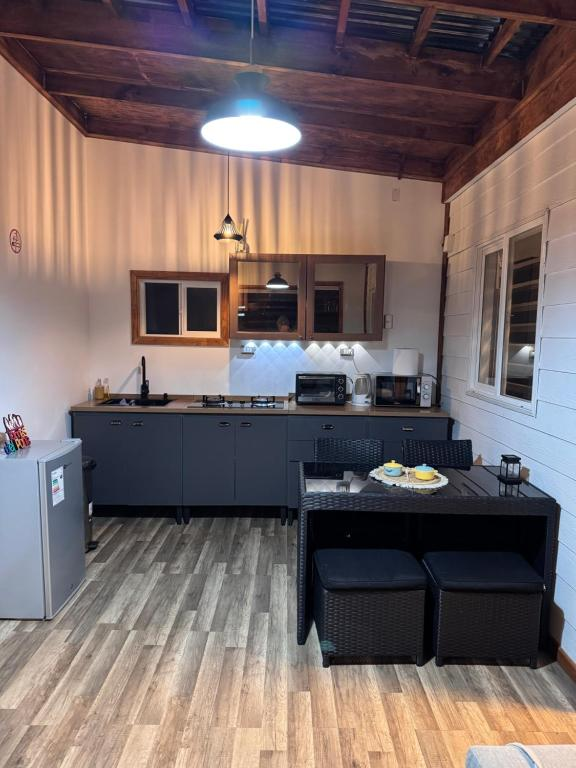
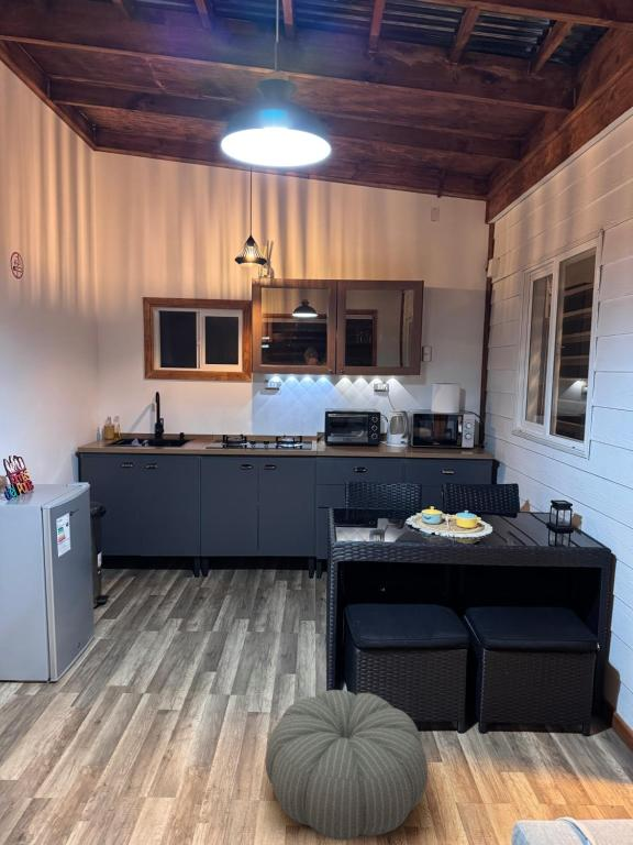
+ pouf [265,689,429,842]
